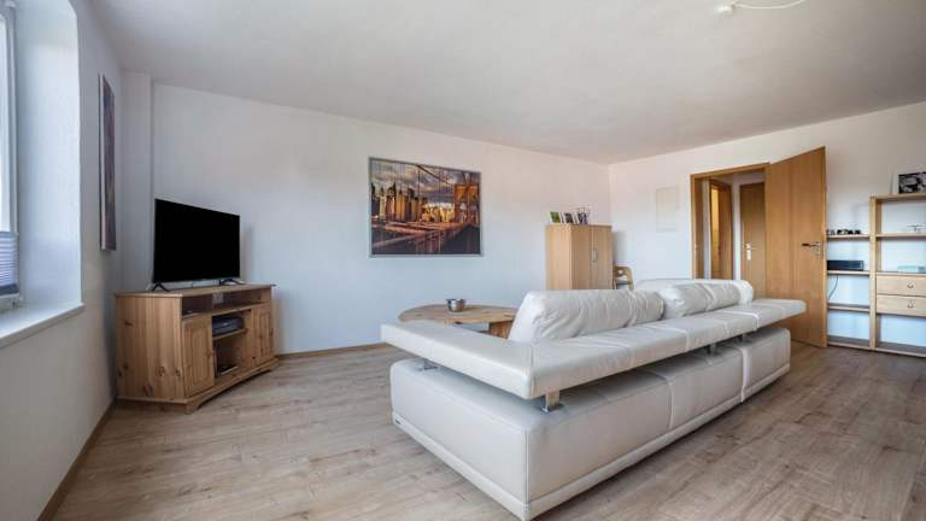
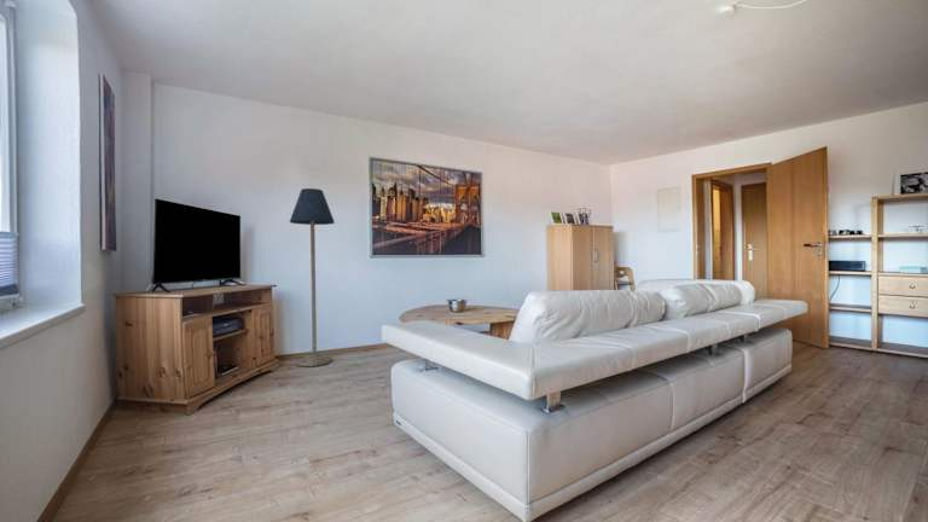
+ floor lamp [289,187,336,367]
